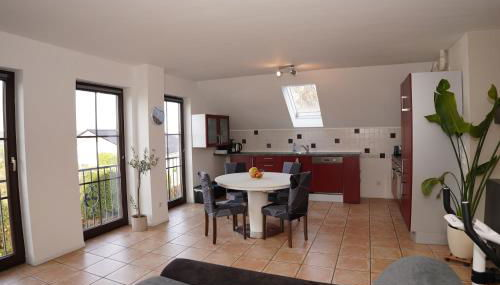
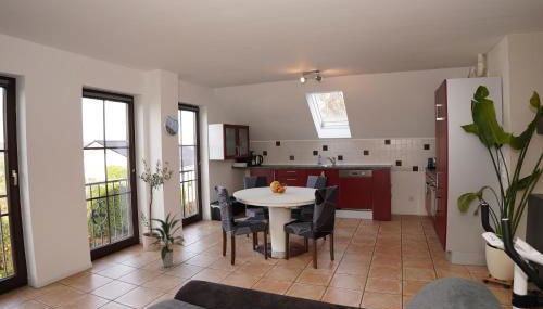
+ indoor plant [146,211,186,268]
